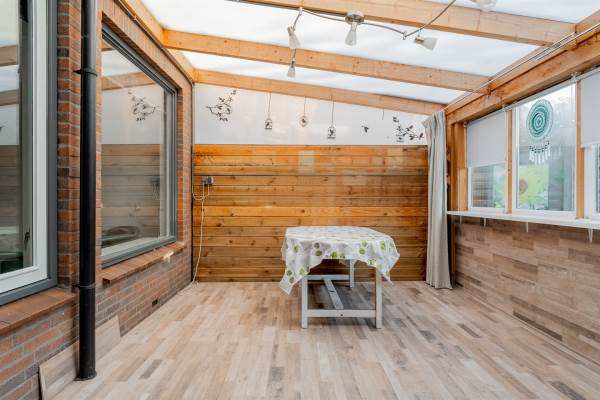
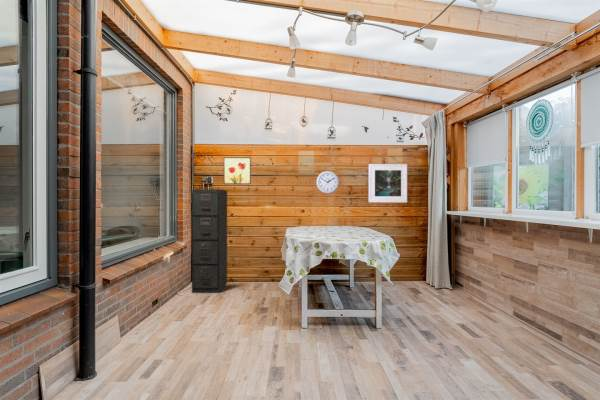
+ wall art [223,156,252,185]
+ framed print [368,163,408,203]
+ wall clock [315,170,340,195]
+ filing cabinet [191,188,228,294]
